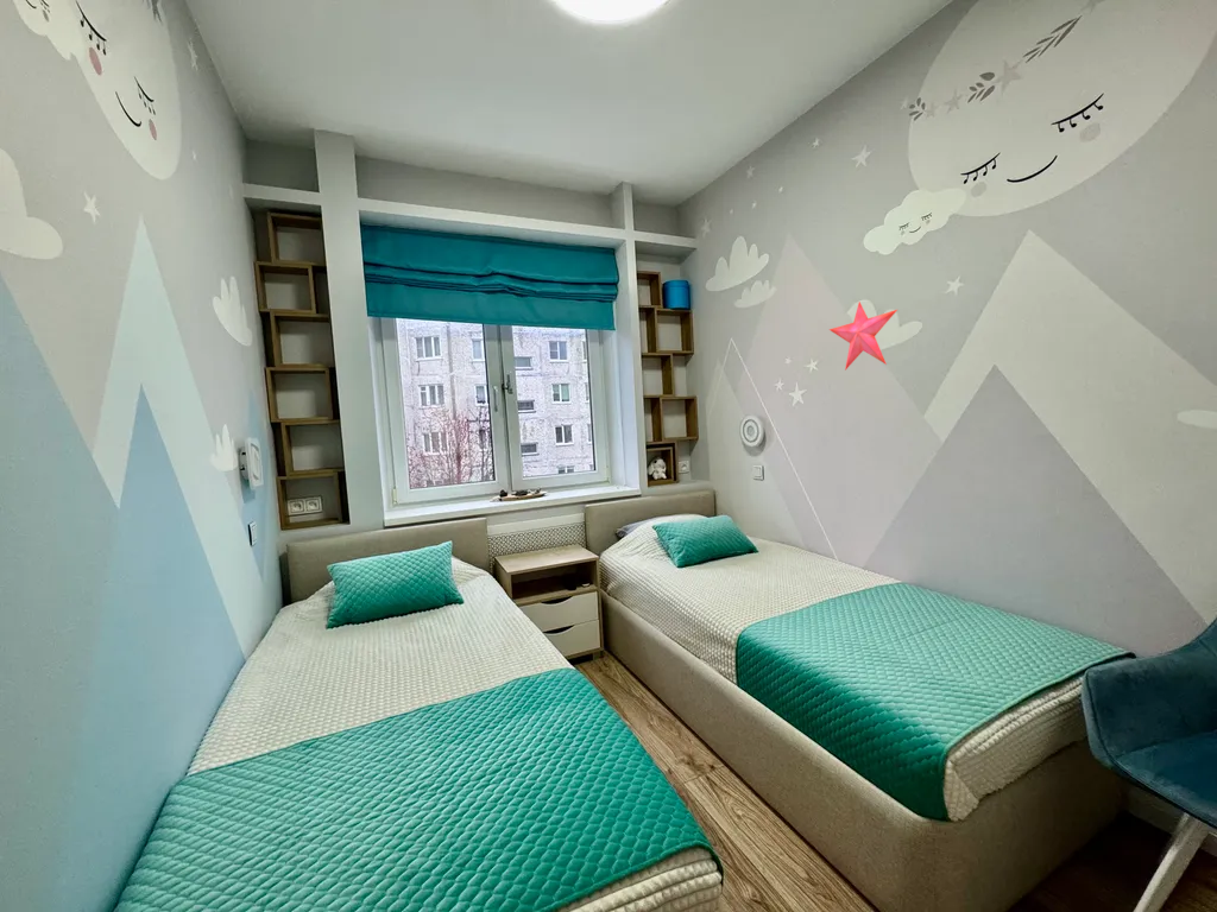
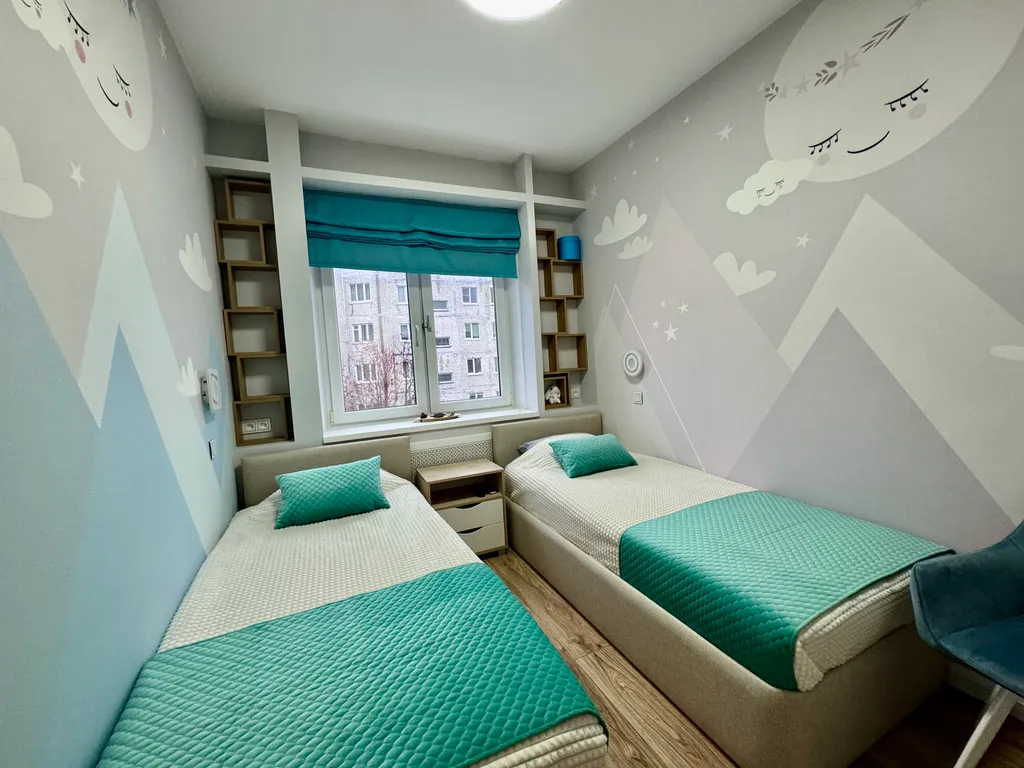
- decorative star [828,300,898,372]
